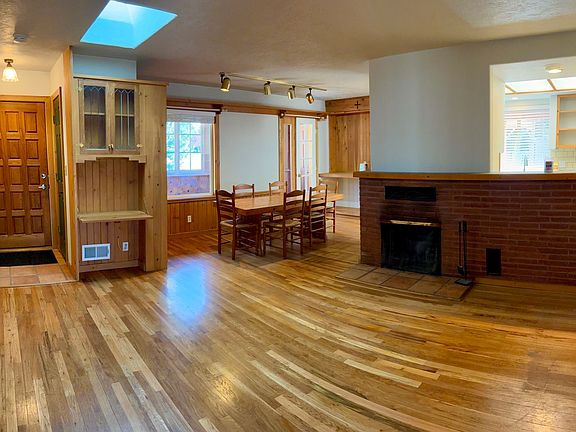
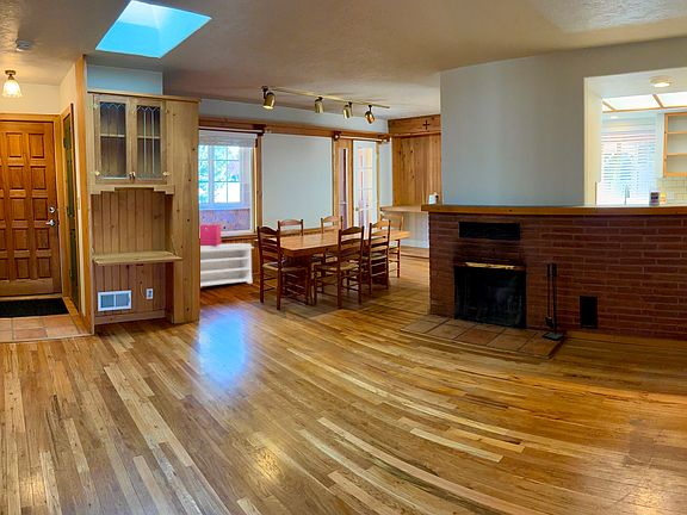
+ storage bin [199,224,222,246]
+ bench [200,242,255,287]
